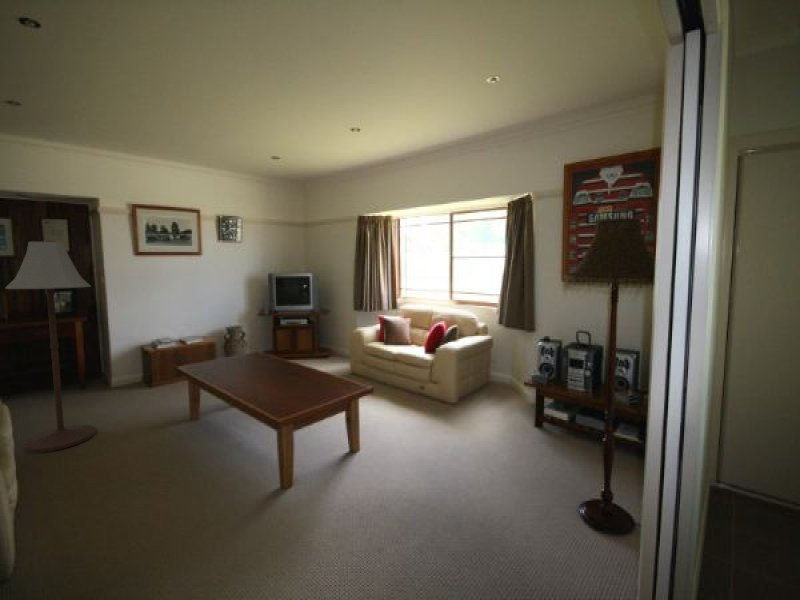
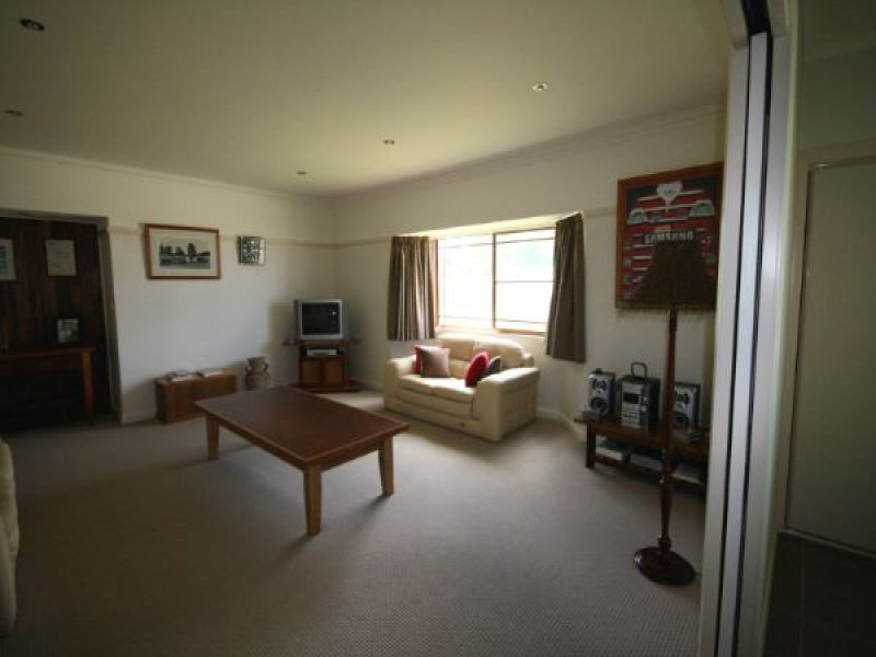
- floor lamp [5,241,97,454]
